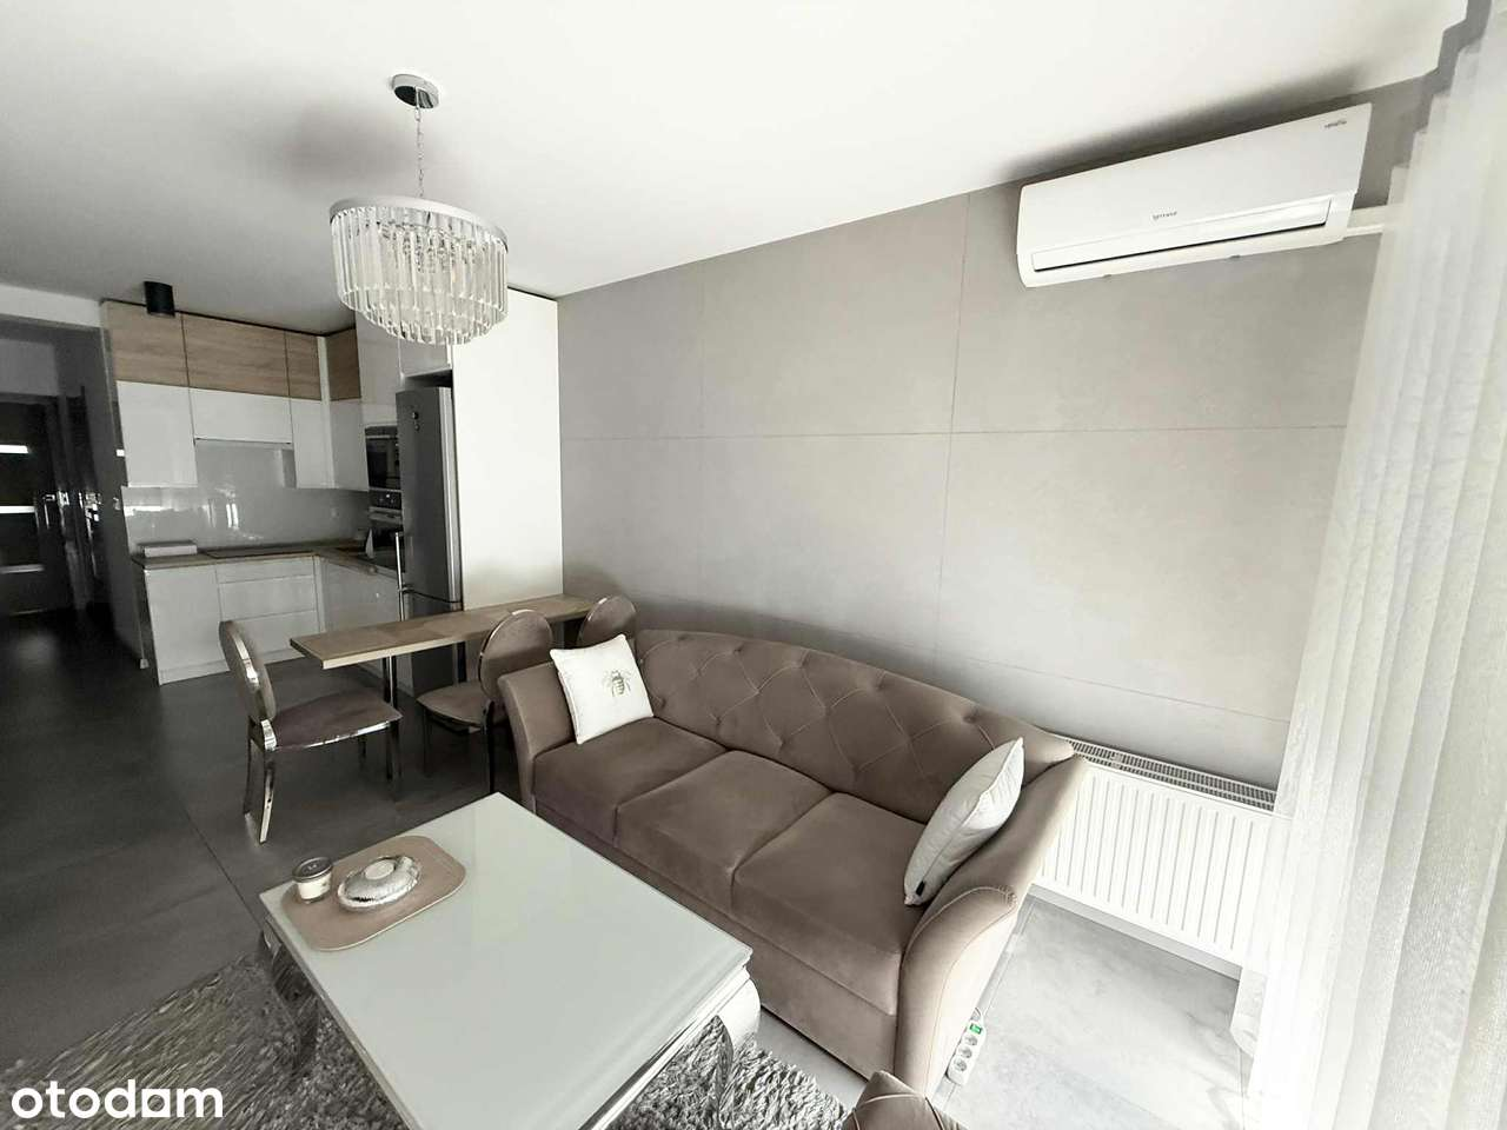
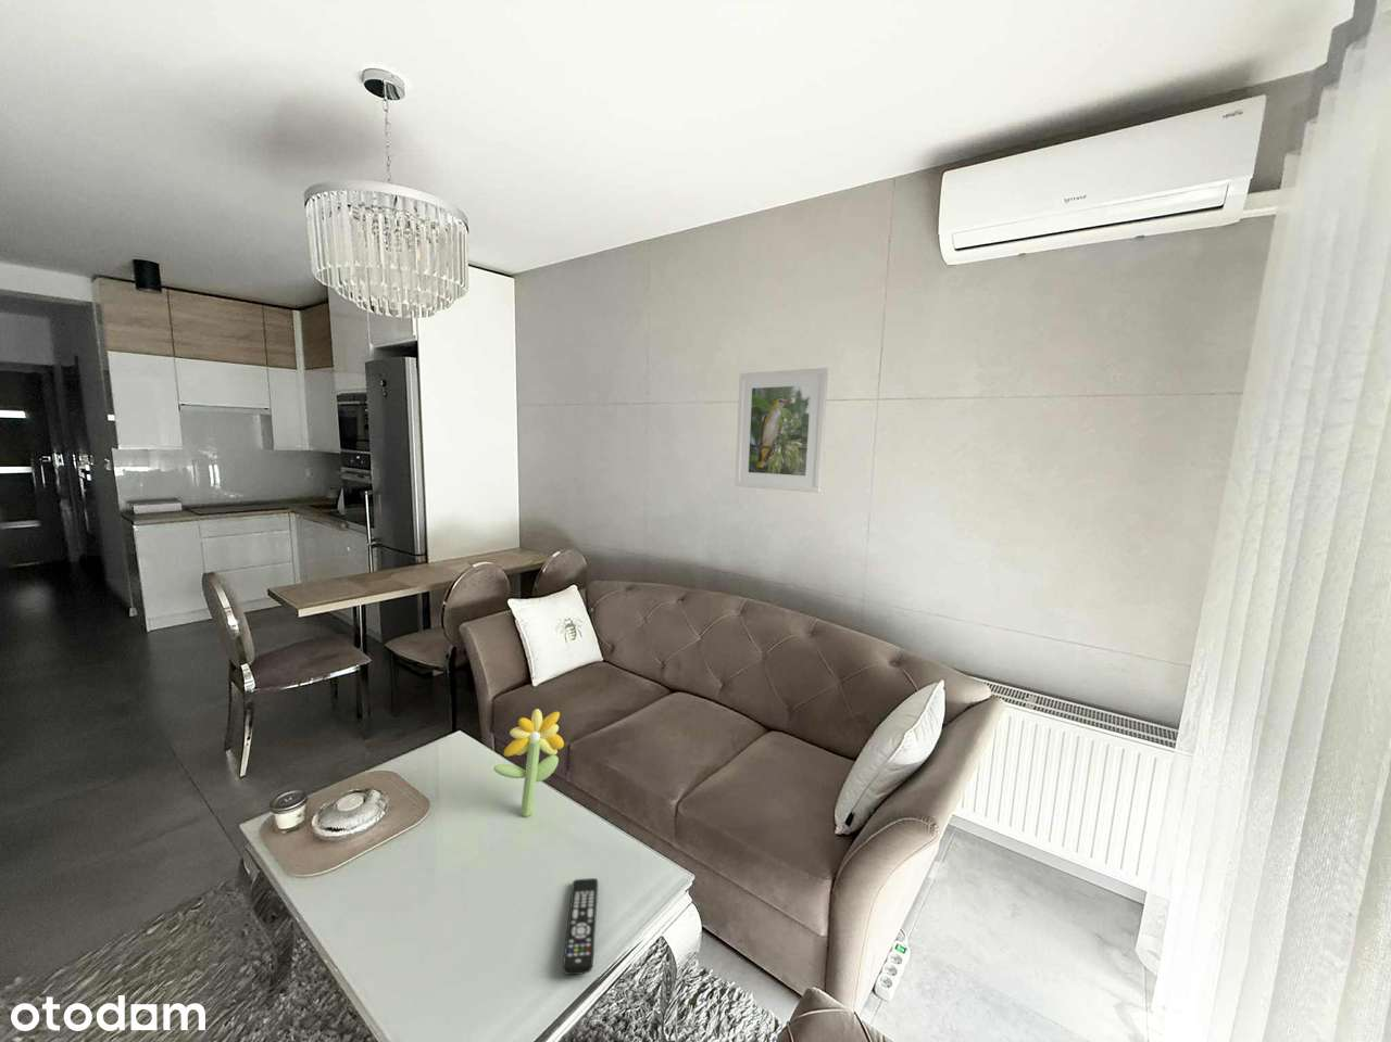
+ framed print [734,367,829,494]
+ flower [493,708,565,818]
+ remote control [562,877,599,976]
